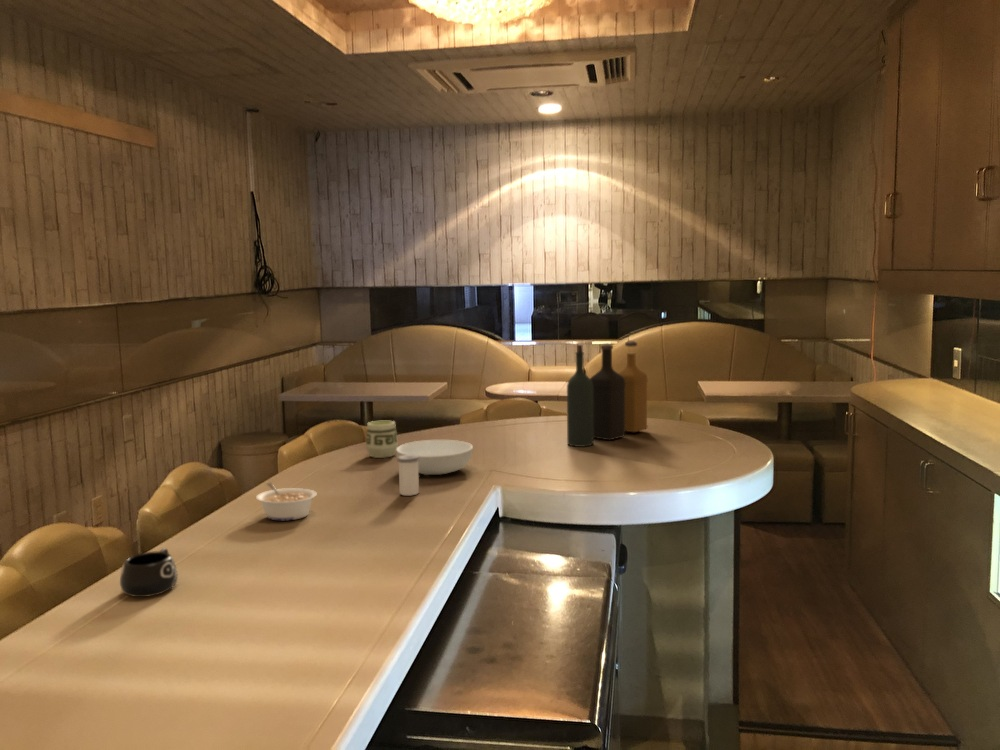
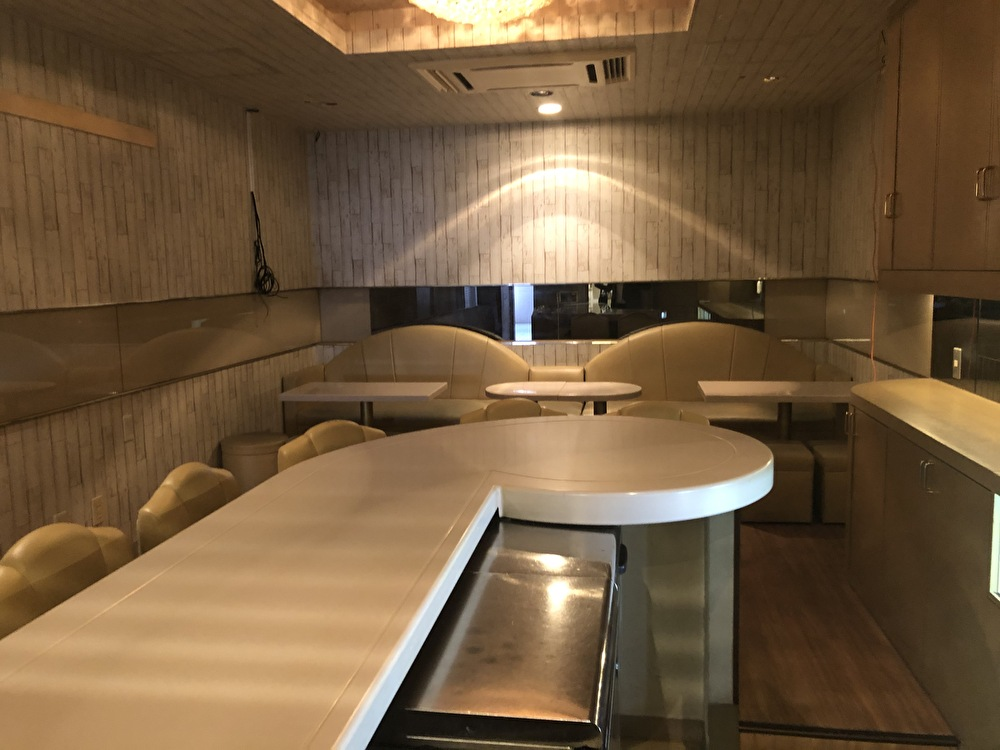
- cup [365,420,399,459]
- bottle [566,340,649,448]
- legume [255,482,318,521]
- mug [119,547,179,598]
- salt shaker [396,455,420,496]
- serving bowl [396,439,474,476]
